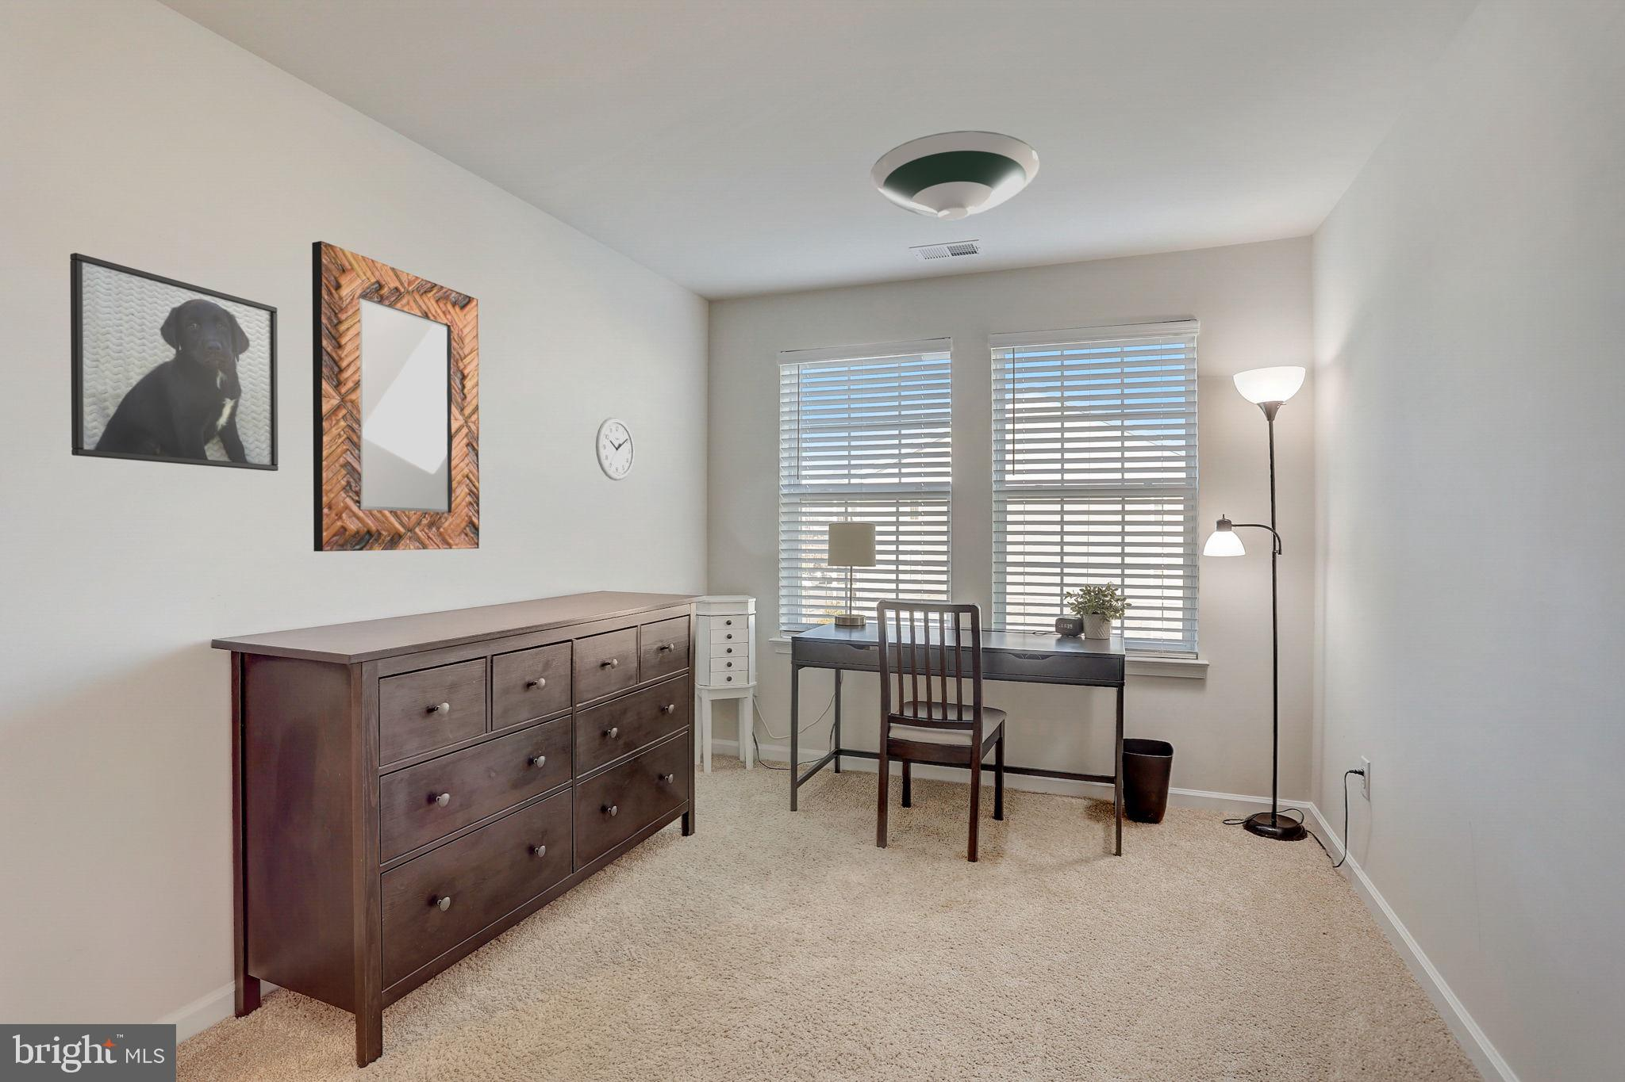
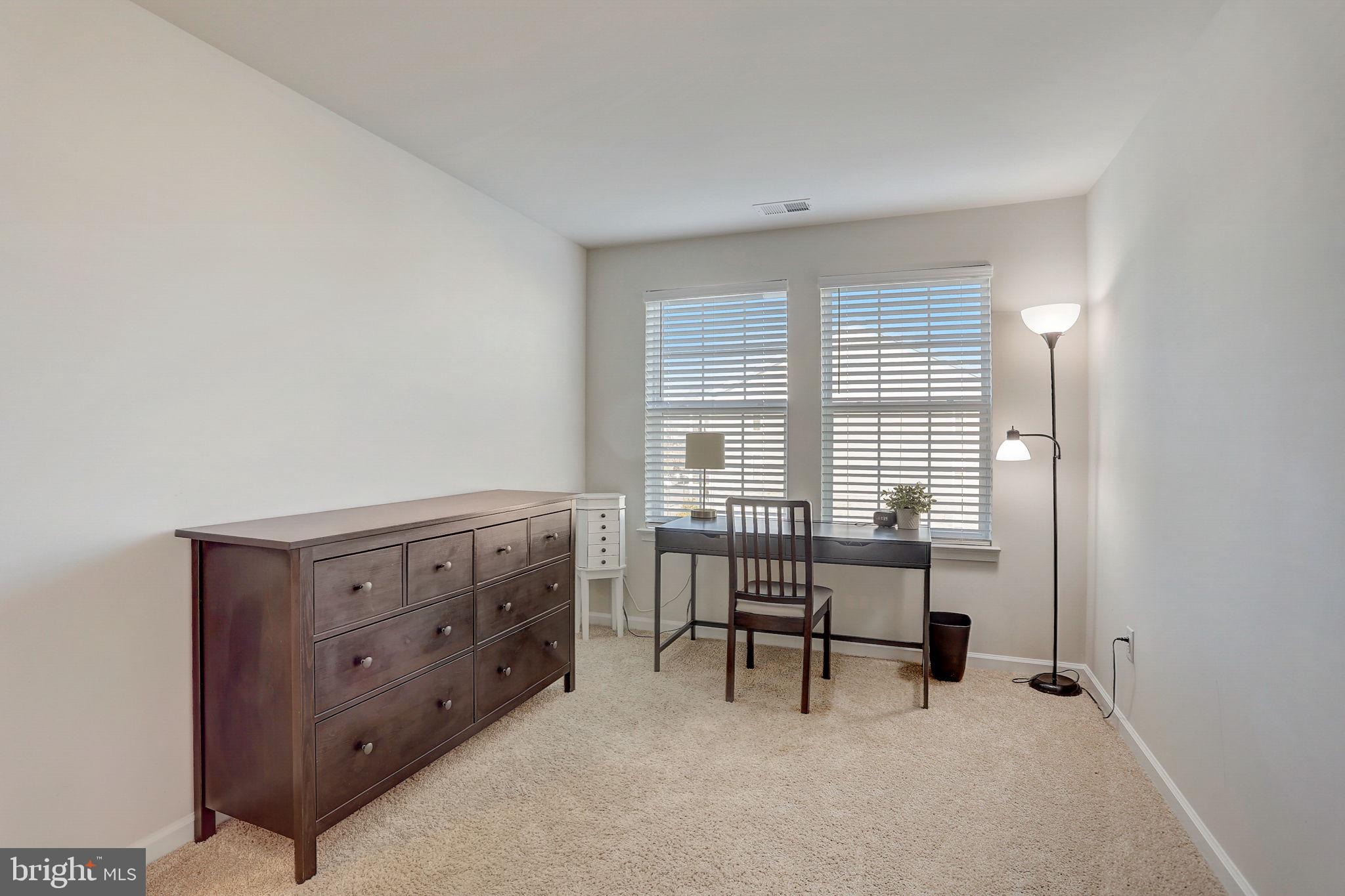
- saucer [870,130,1040,221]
- wall clock [596,417,634,481]
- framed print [70,252,279,472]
- home mirror [311,240,480,553]
